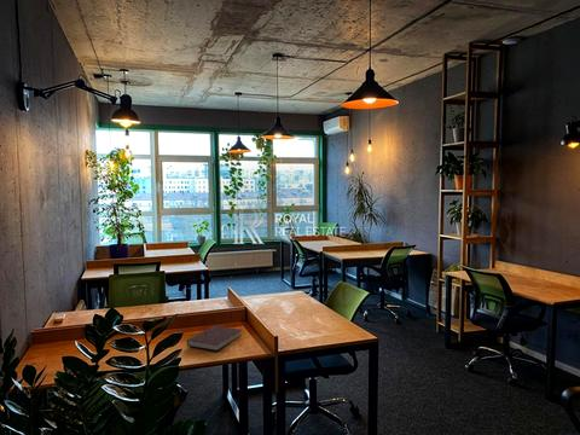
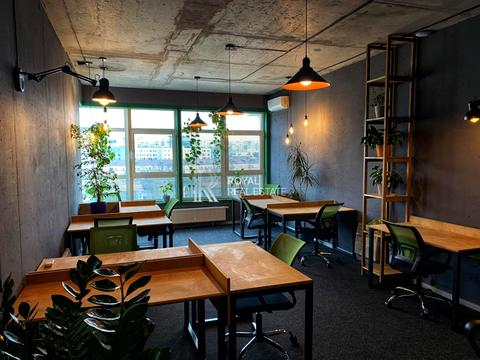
- notebook [186,325,243,352]
